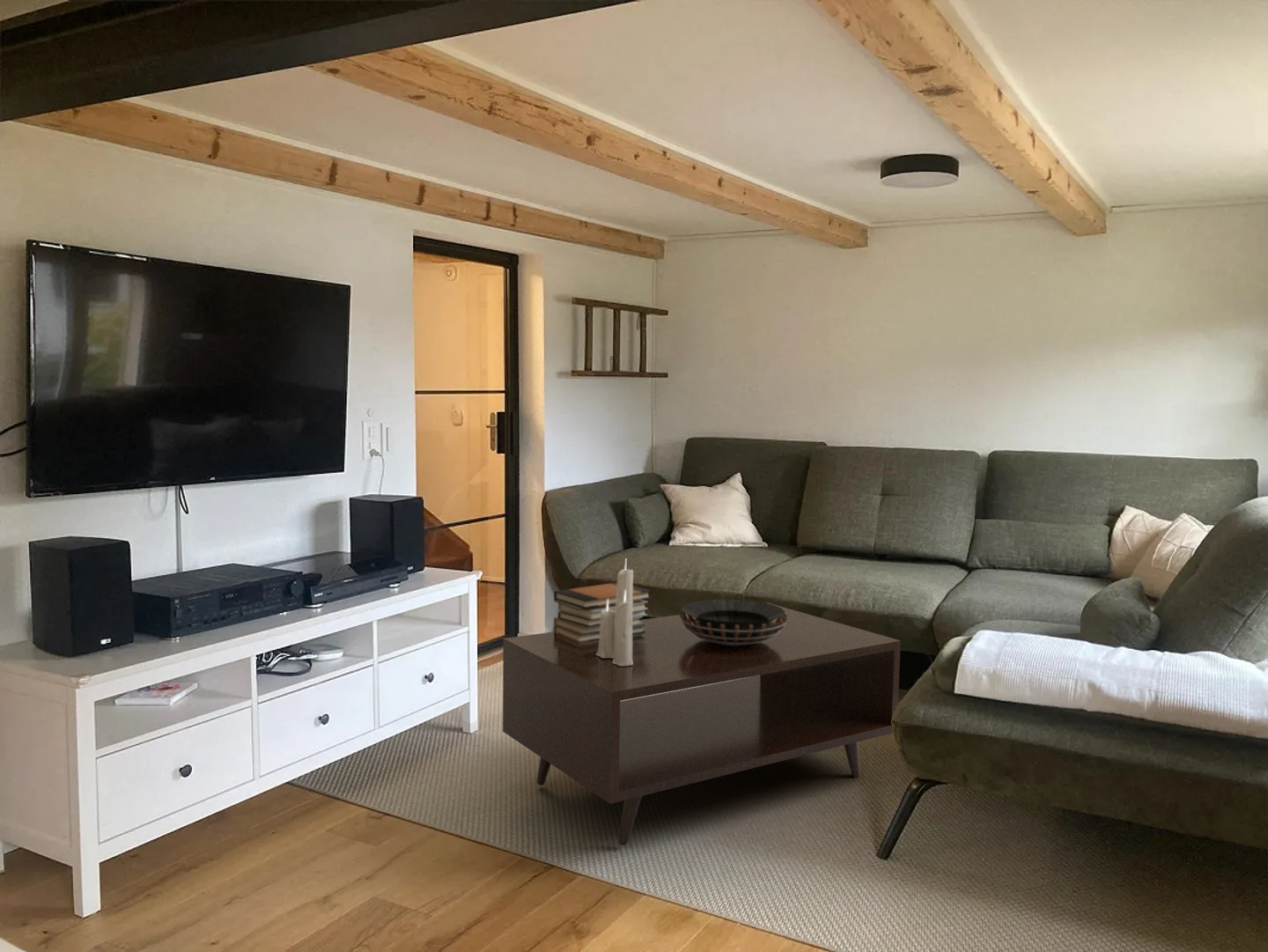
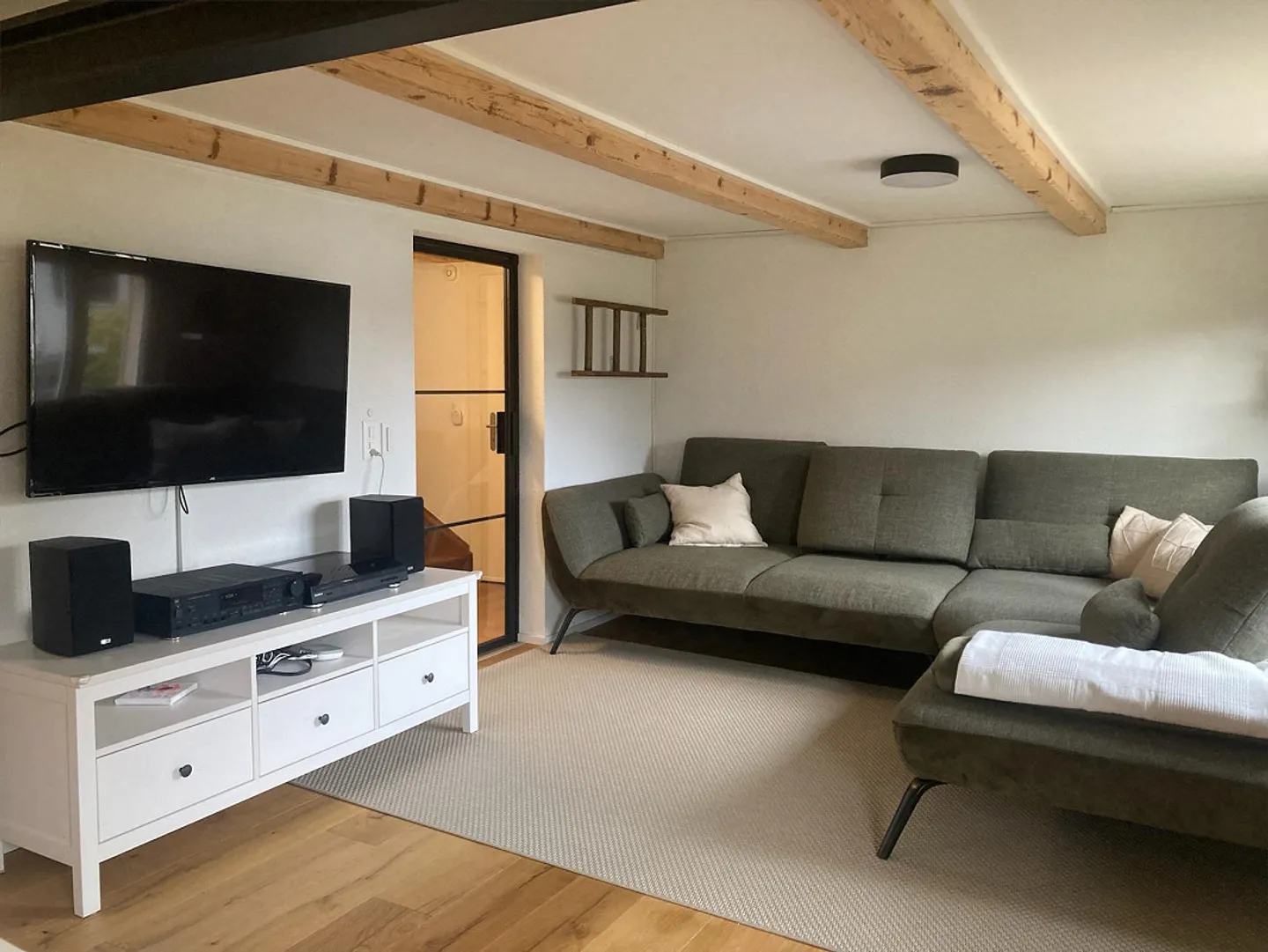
- candle [596,559,634,666]
- decorative bowl [678,599,787,646]
- coffee table [502,602,902,845]
- book stack [553,582,652,642]
